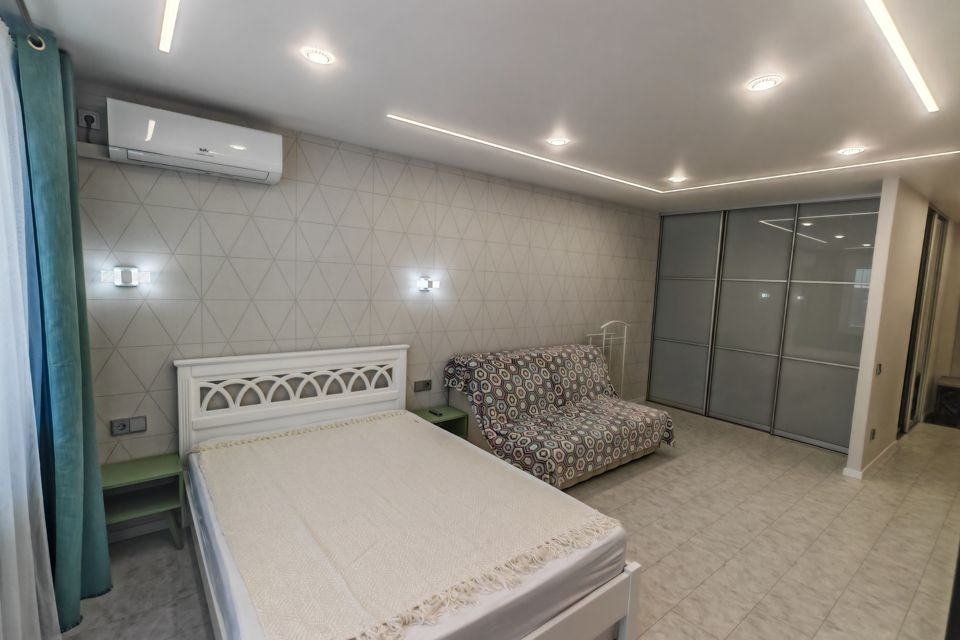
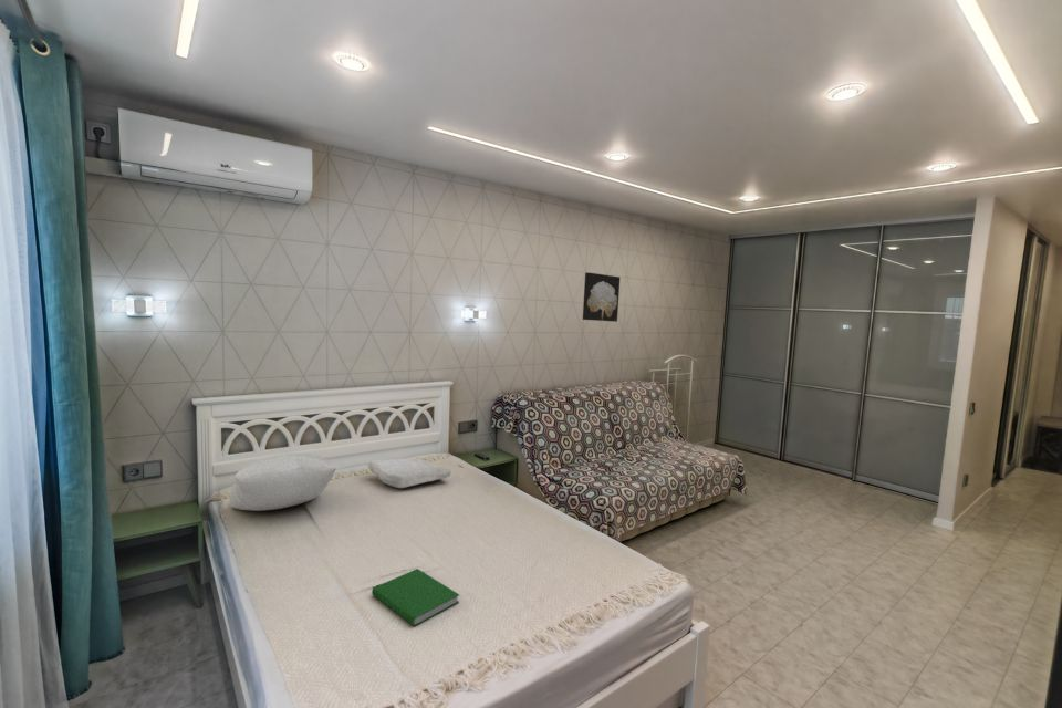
+ hardcover book [371,568,460,627]
+ pillow [227,452,337,512]
+ soap bar [367,458,452,489]
+ wall art [582,272,621,323]
